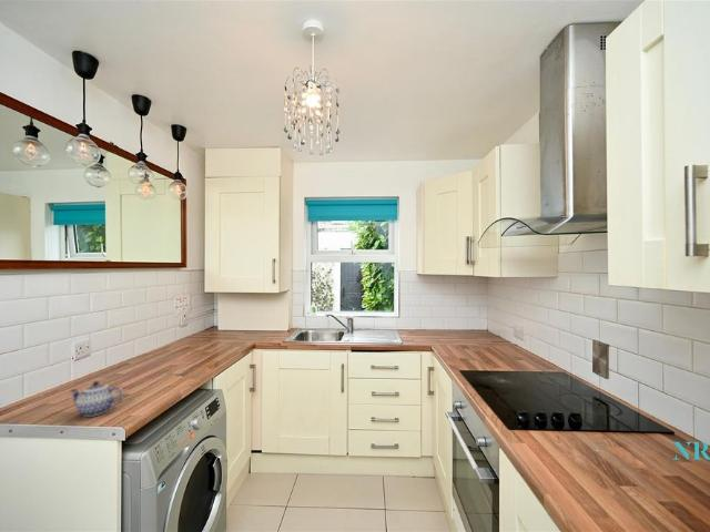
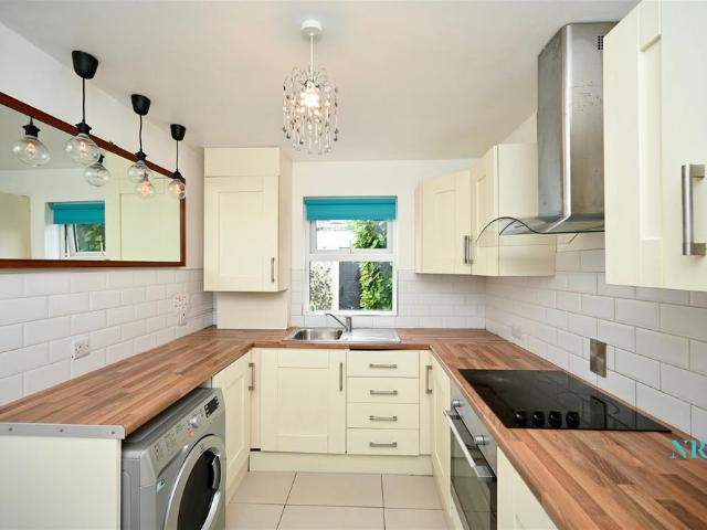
- teapot [69,380,124,418]
